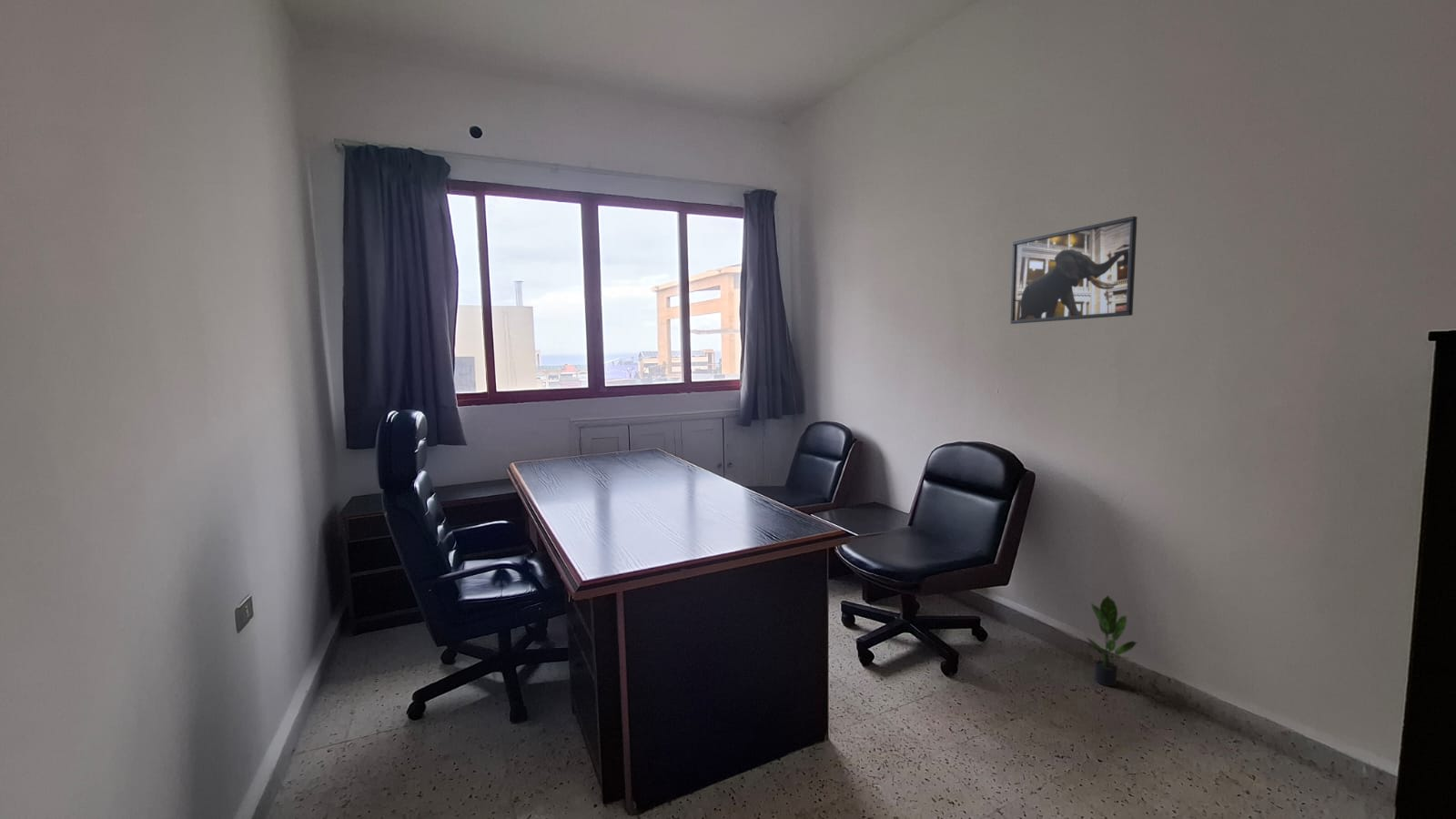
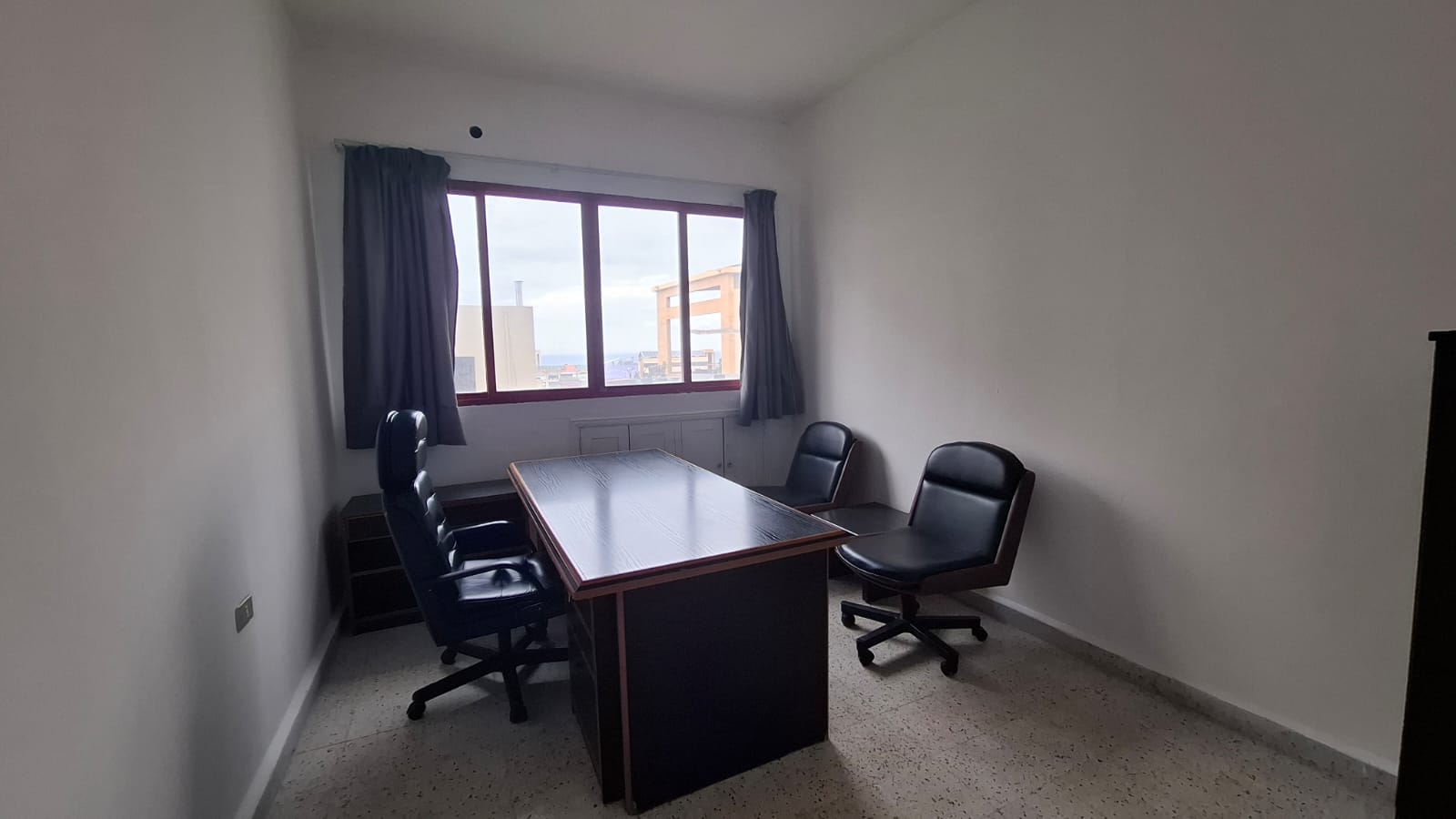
- potted plant [1086,594,1138,687]
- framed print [1010,216,1138,325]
